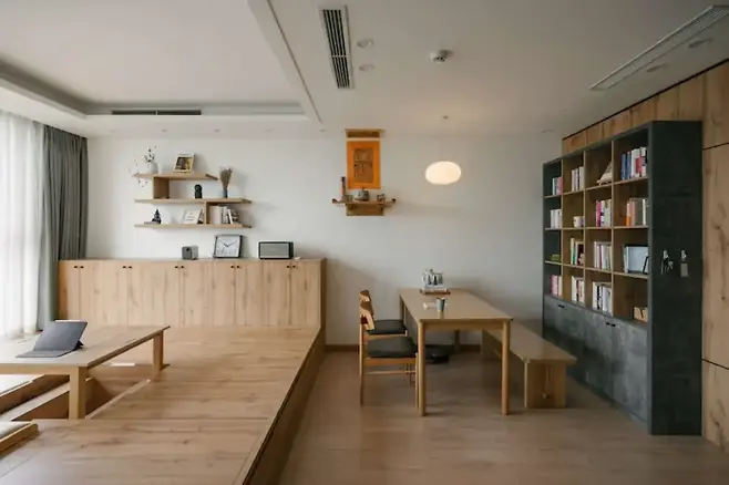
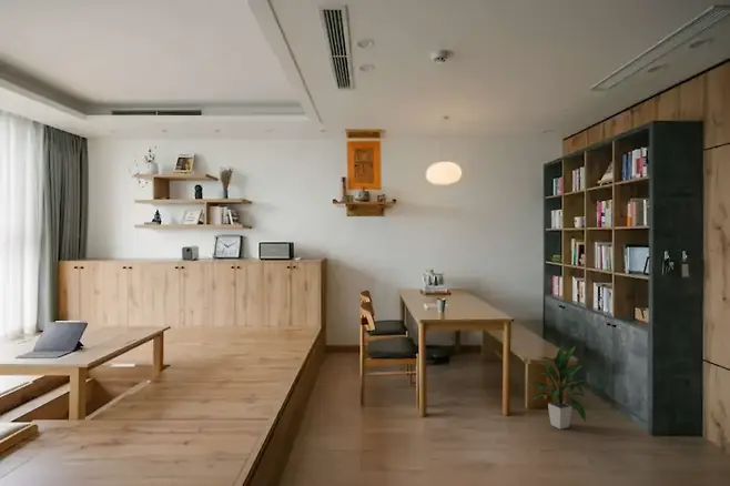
+ indoor plant [526,345,591,431]
